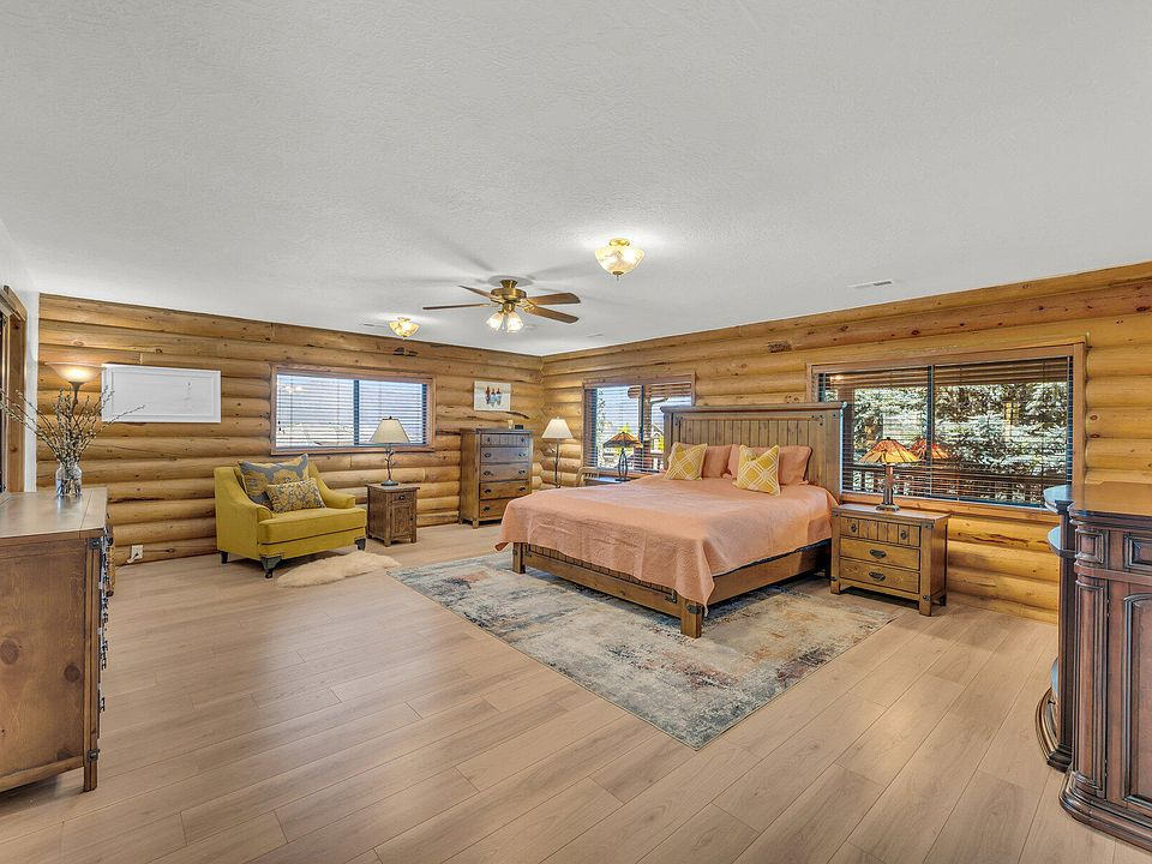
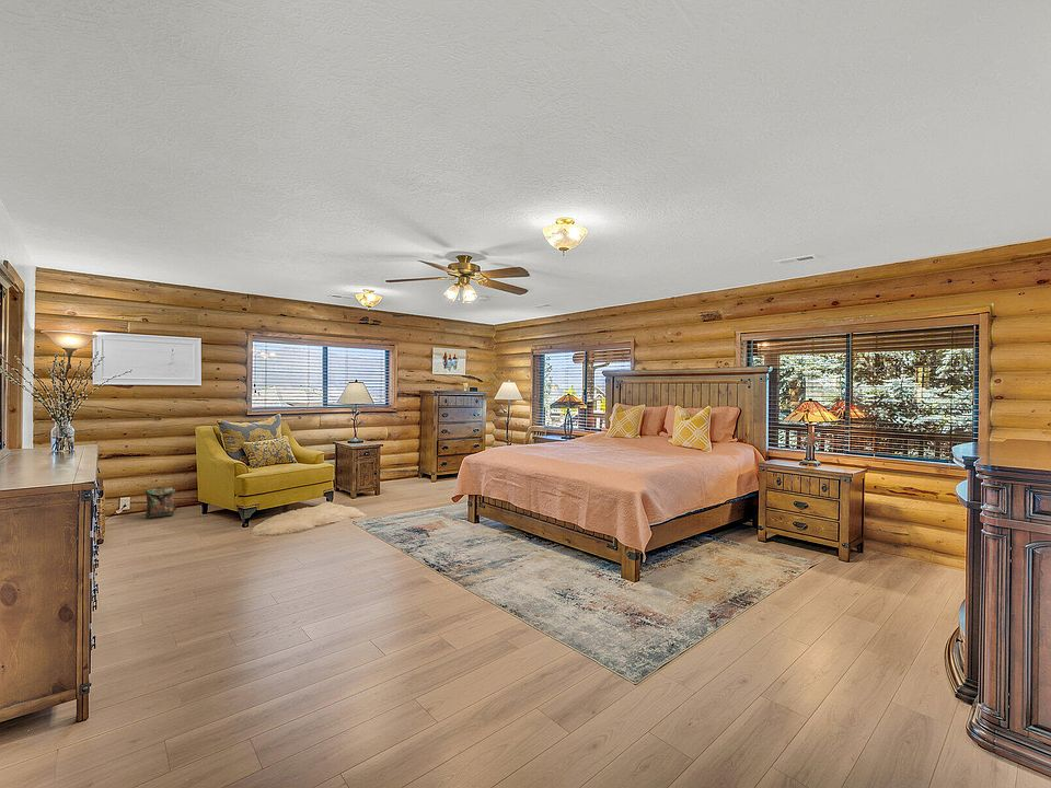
+ backpack [143,486,177,520]
